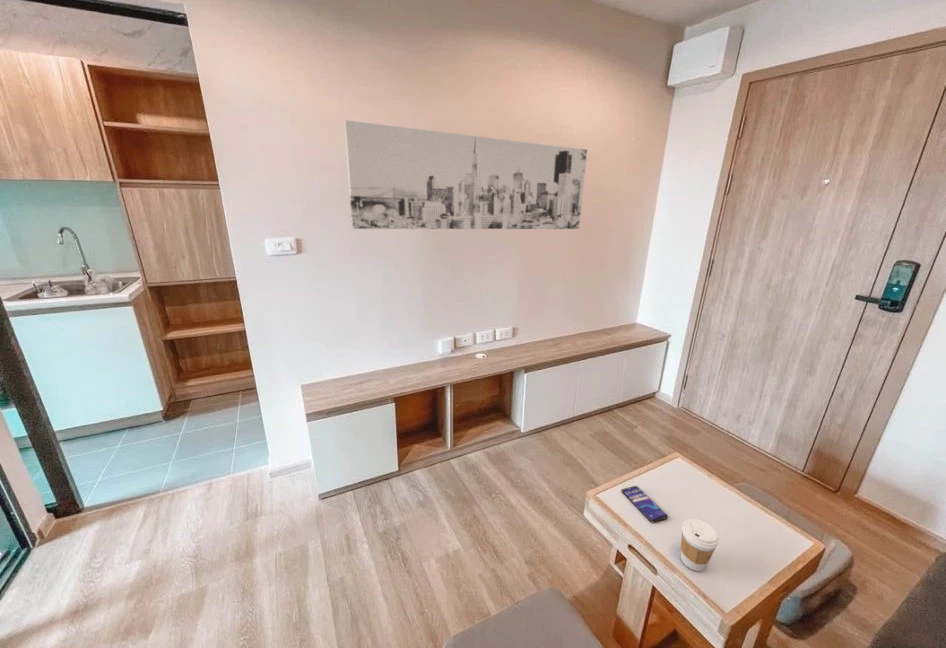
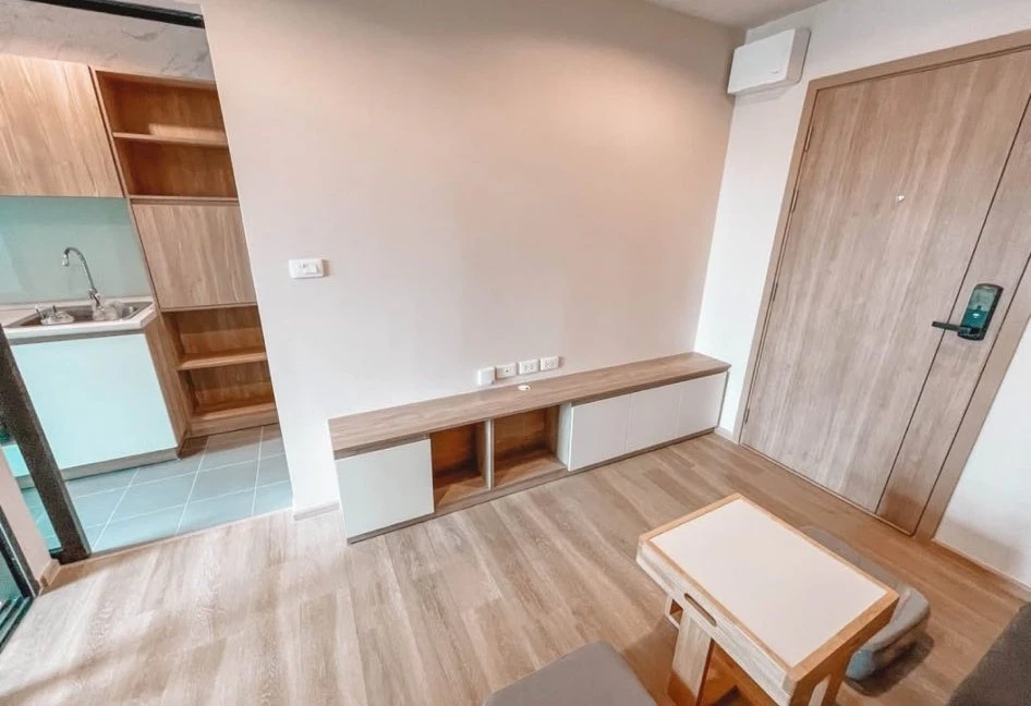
- wall art [343,119,588,230]
- smartphone [620,485,669,523]
- coffee cup [680,518,720,572]
